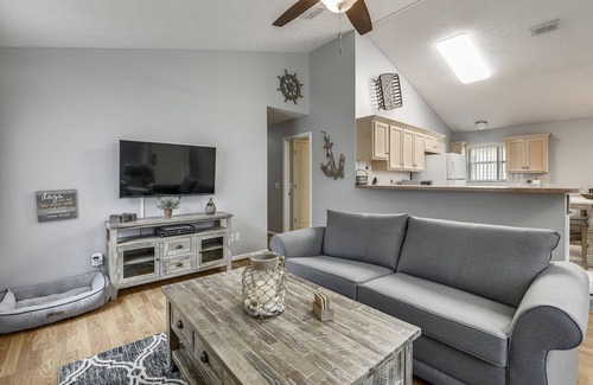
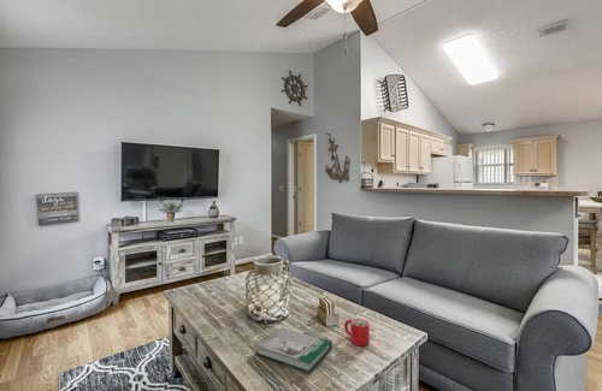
+ mug [343,318,371,346]
+ book [254,326,334,373]
